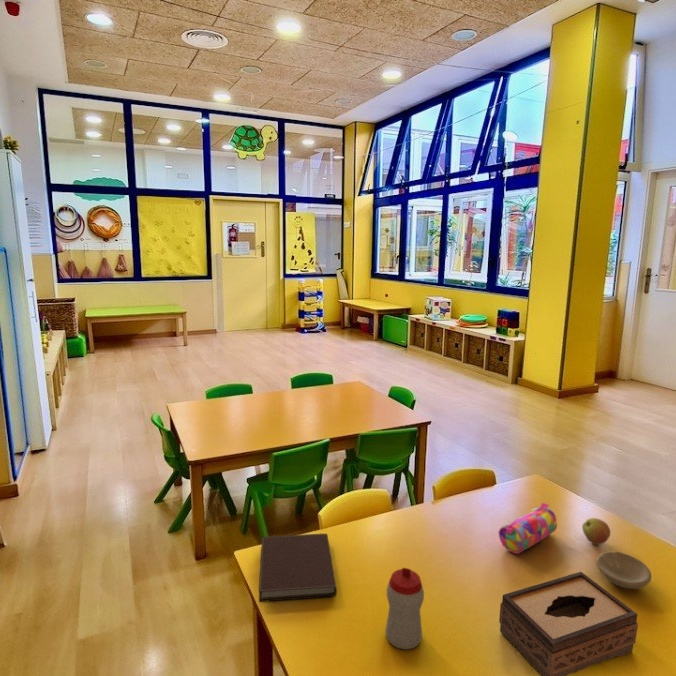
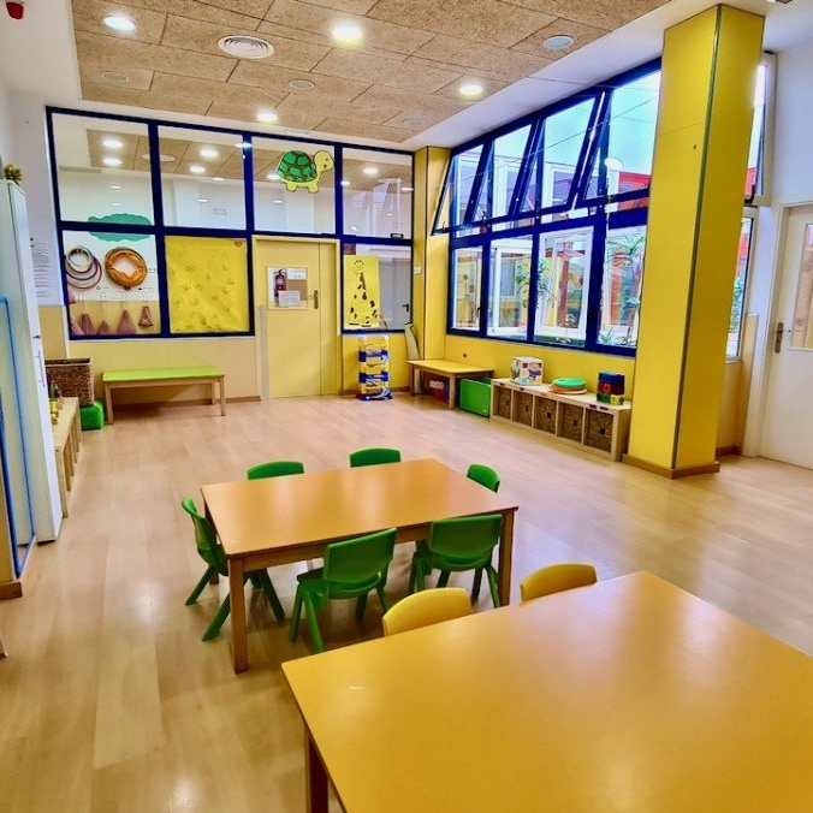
- notebook [258,533,338,603]
- pencil case [498,502,558,555]
- apple [581,517,611,546]
- bowl [595,551,652,590]
- sippy cup [385,567,425,650]
- tissue box [498,571,639,676]
